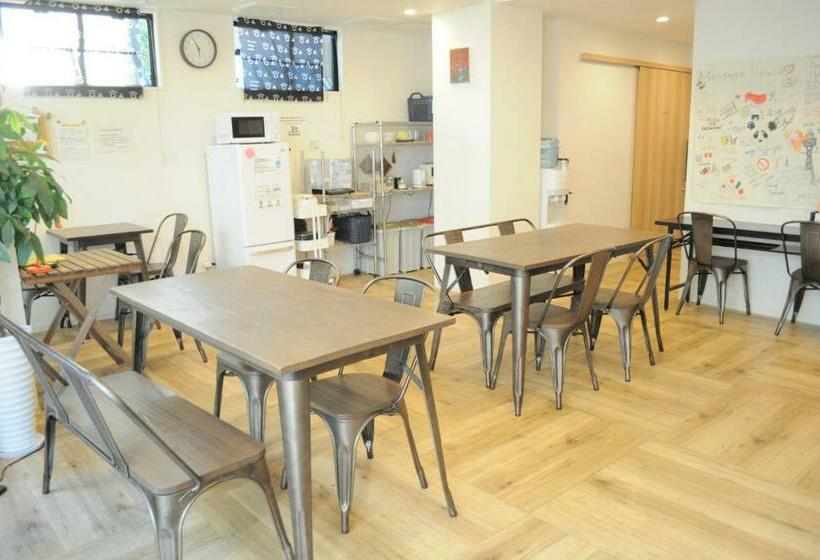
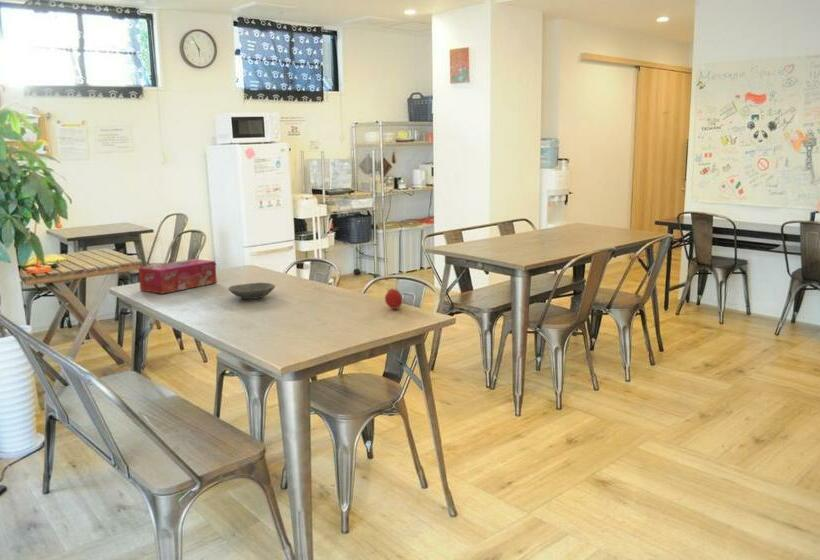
+ fruit [384,288,404,310]
+ bowl [227,282,276,300]
+ tissue box [137,258,218,295]
